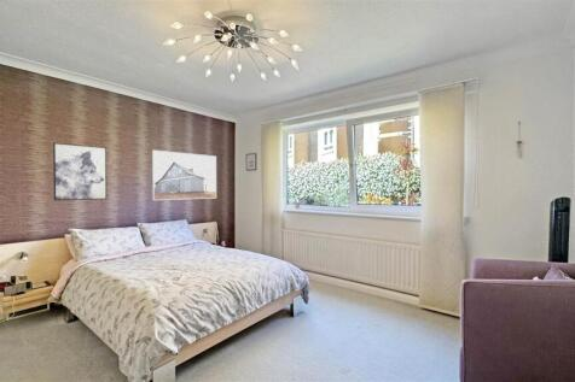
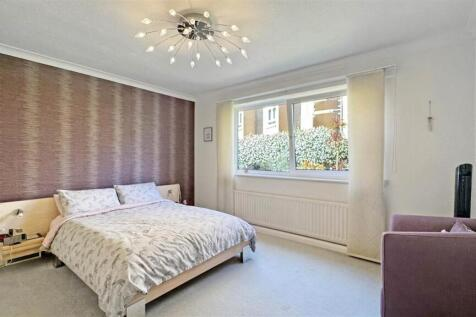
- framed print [151,149,217,201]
- wall art [52,142,108,201]
